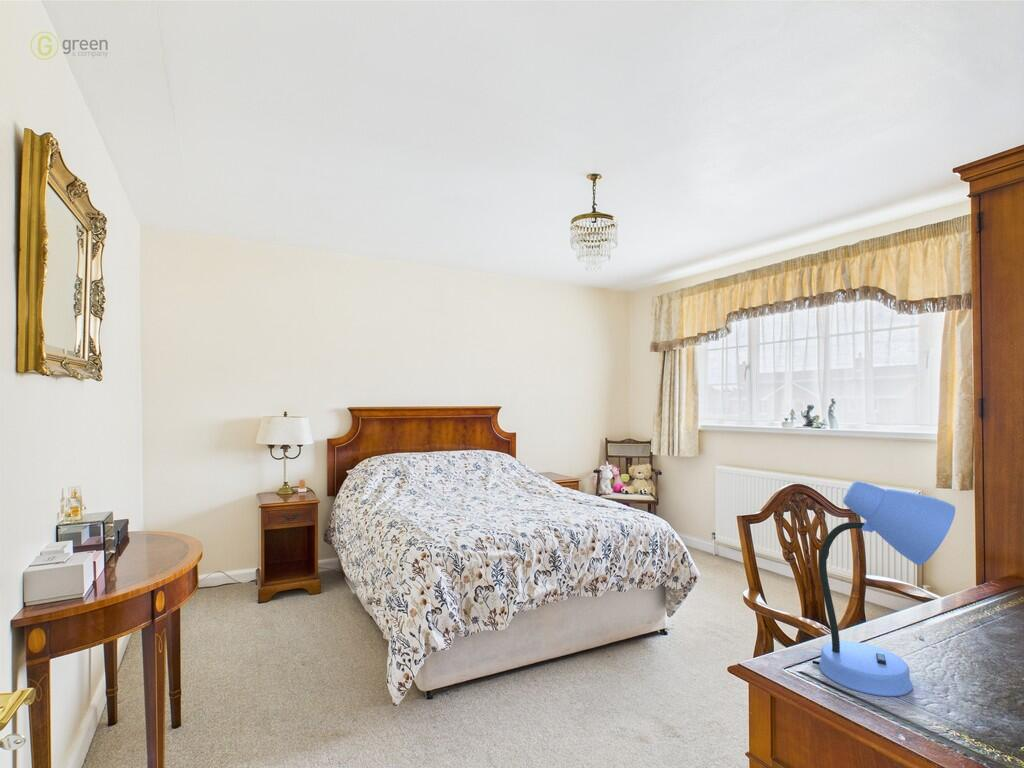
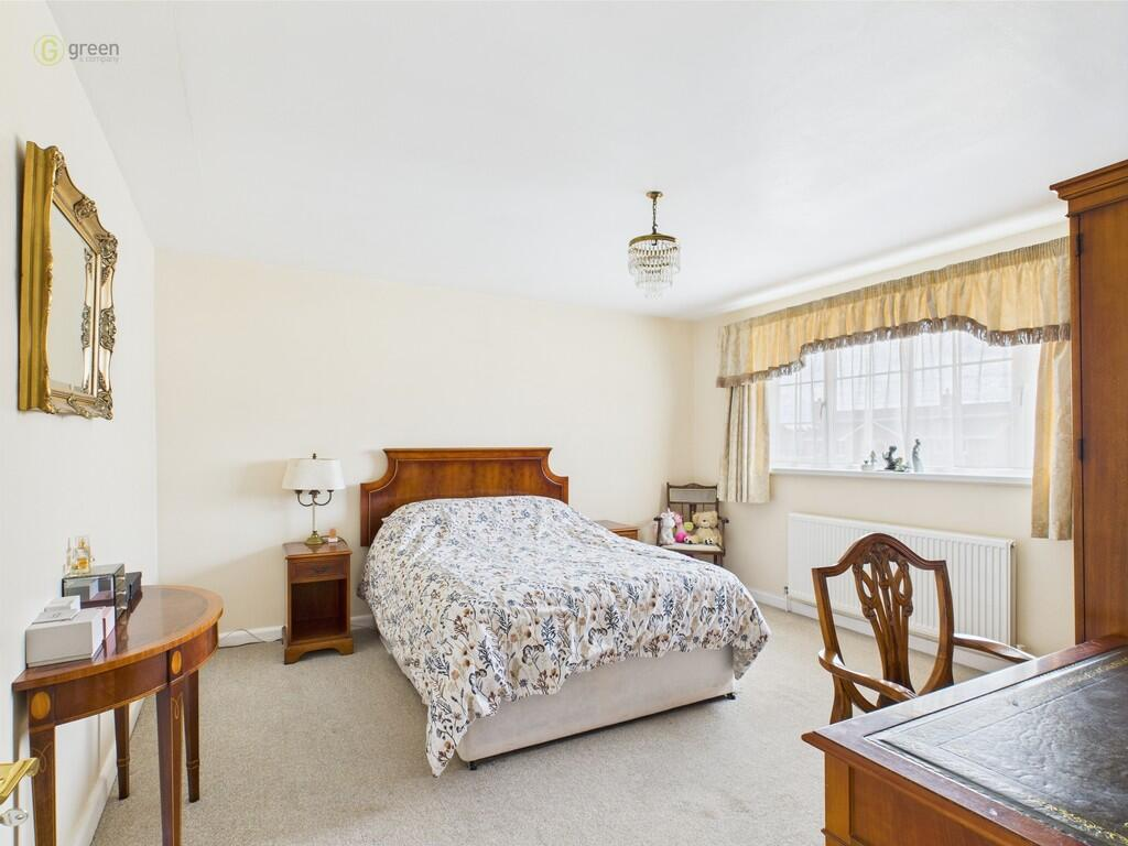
- desk lamp [811,480,956,698]
